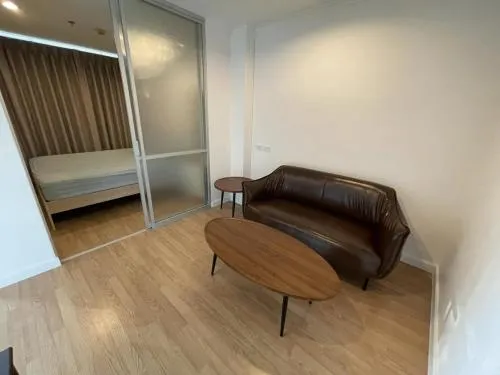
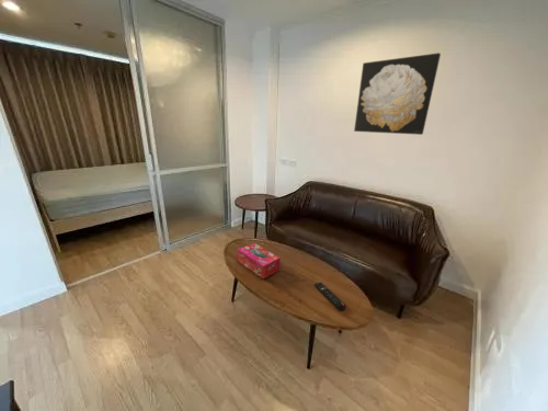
+ tissue box [237,242,282,279]
+ wall art [353,52,442,136]
+ remote control [313,282,347,310]
